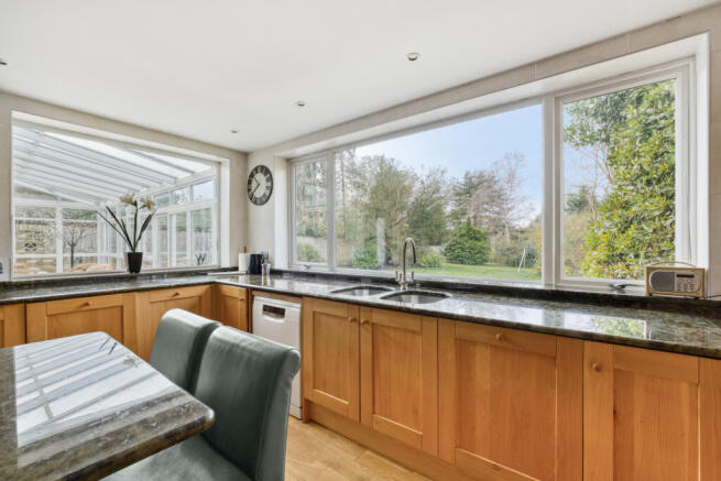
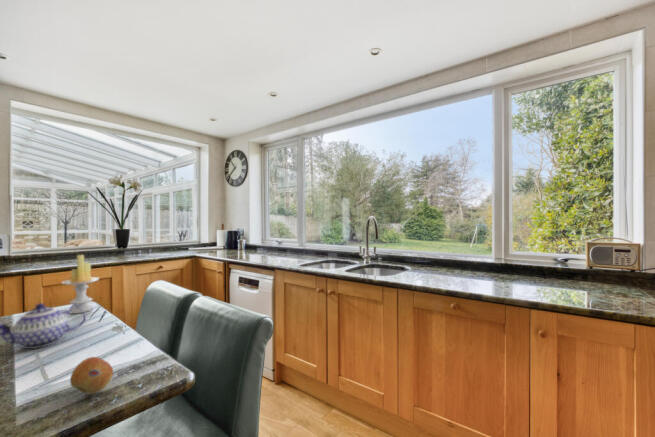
+ fruit [69,356,114,395]
+ teapot [0,302,87,350]
+ candle [61,254,100,315]
